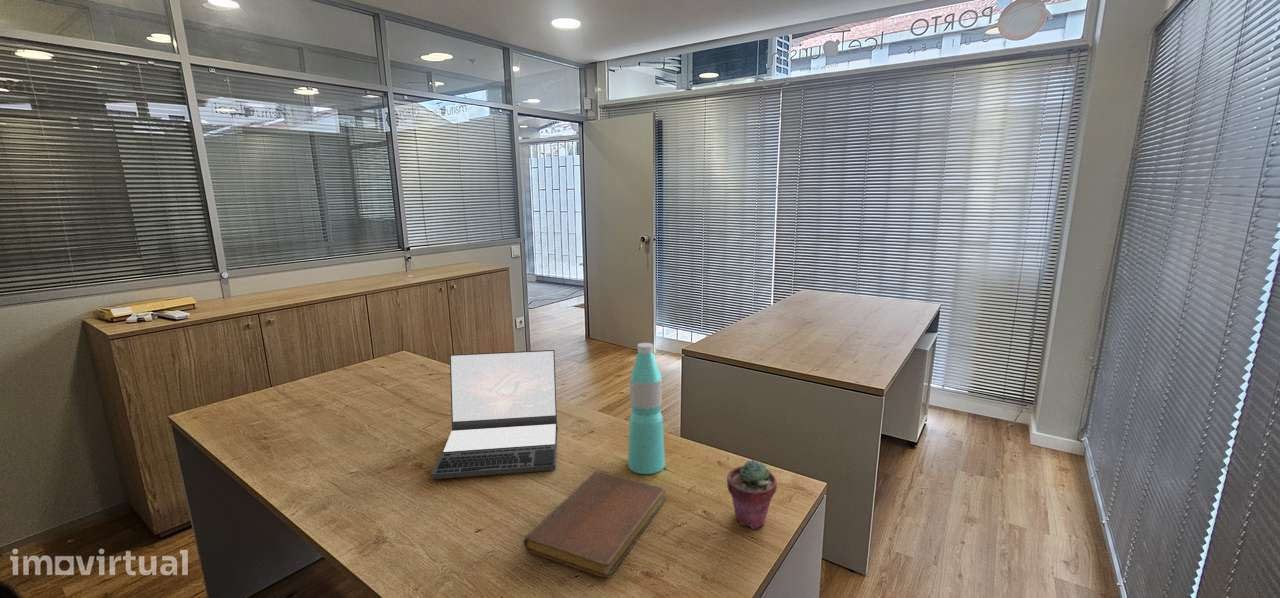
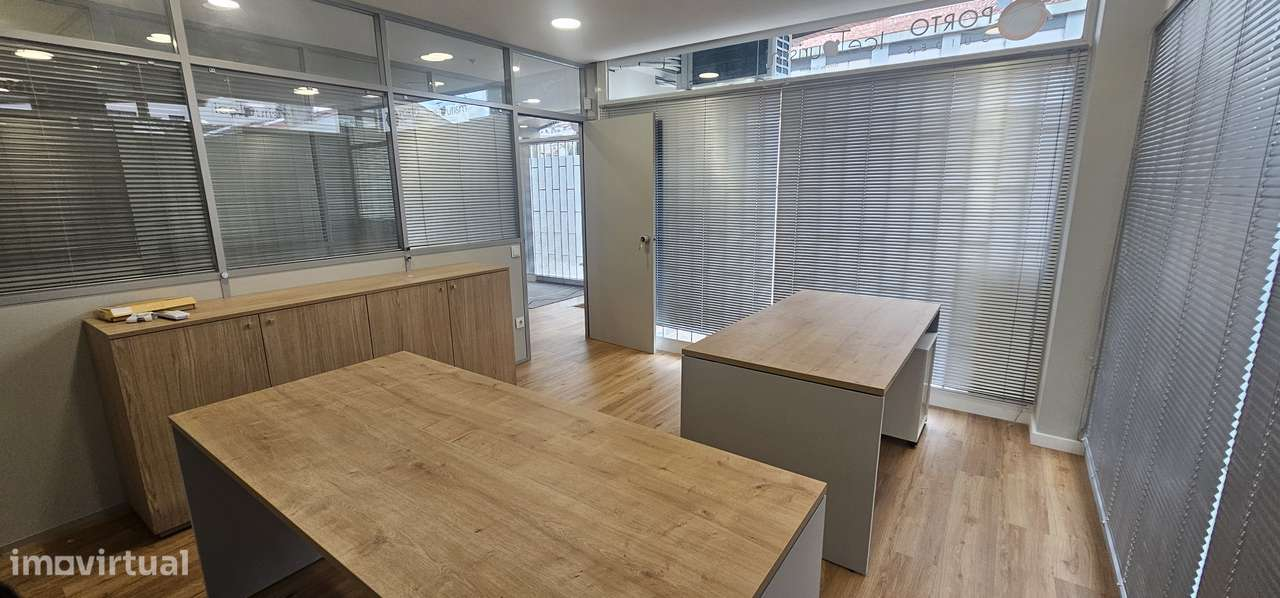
- potted succulent [726,459,778,530]
- laptop [430,349,559,480]
- water bottle [627,342,666,475]
- notebook [522,470,667,579]
